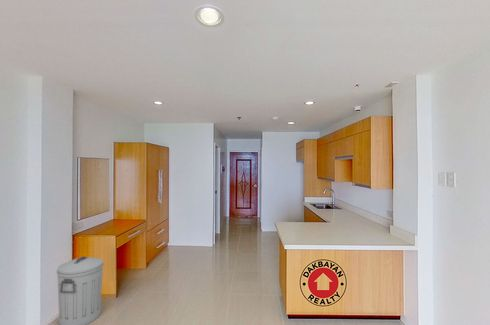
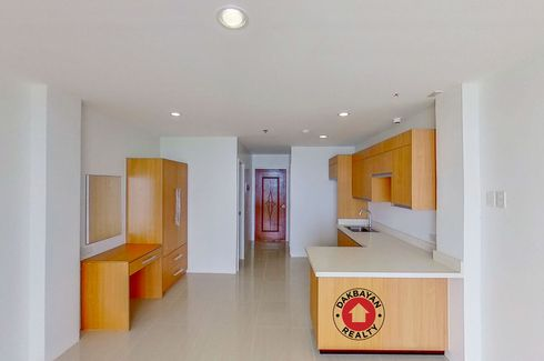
- trash can [56,256,105,325]
